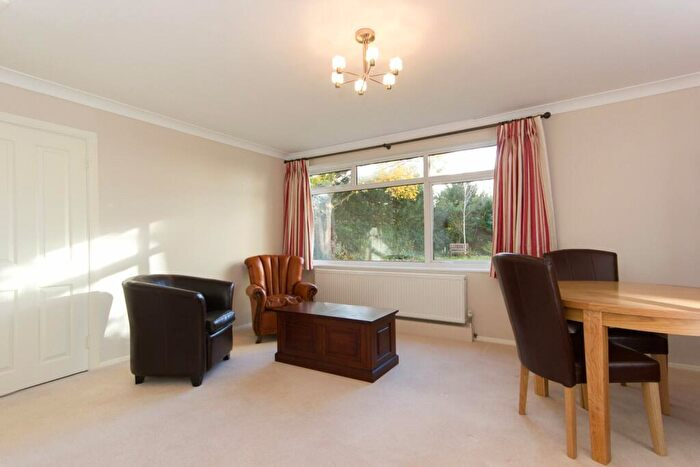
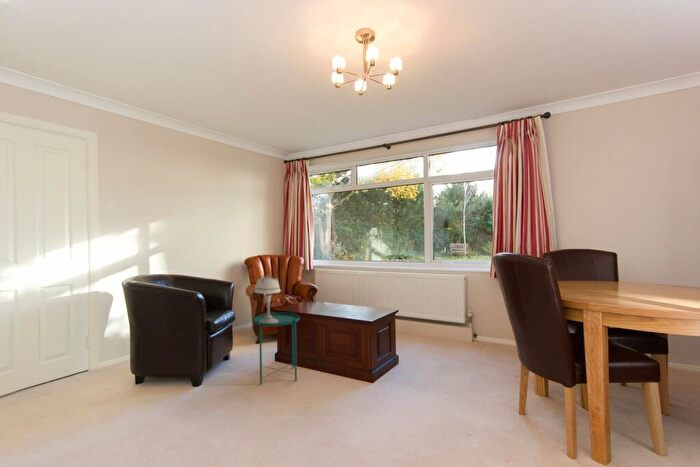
+ table lamp [253,274,282,323]
+ side table [253,312,300,386]
